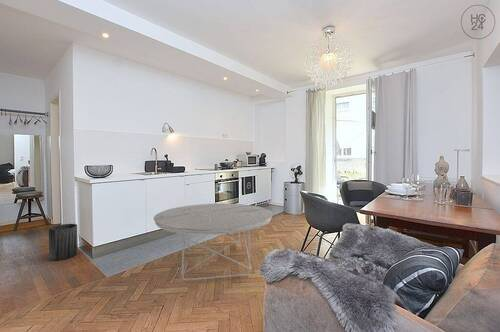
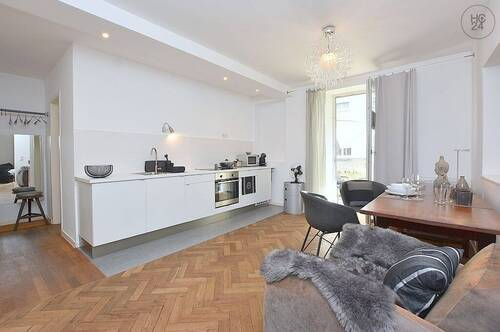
- coffee table [153,203,274,281]
- trash can [48,223,79,261]
